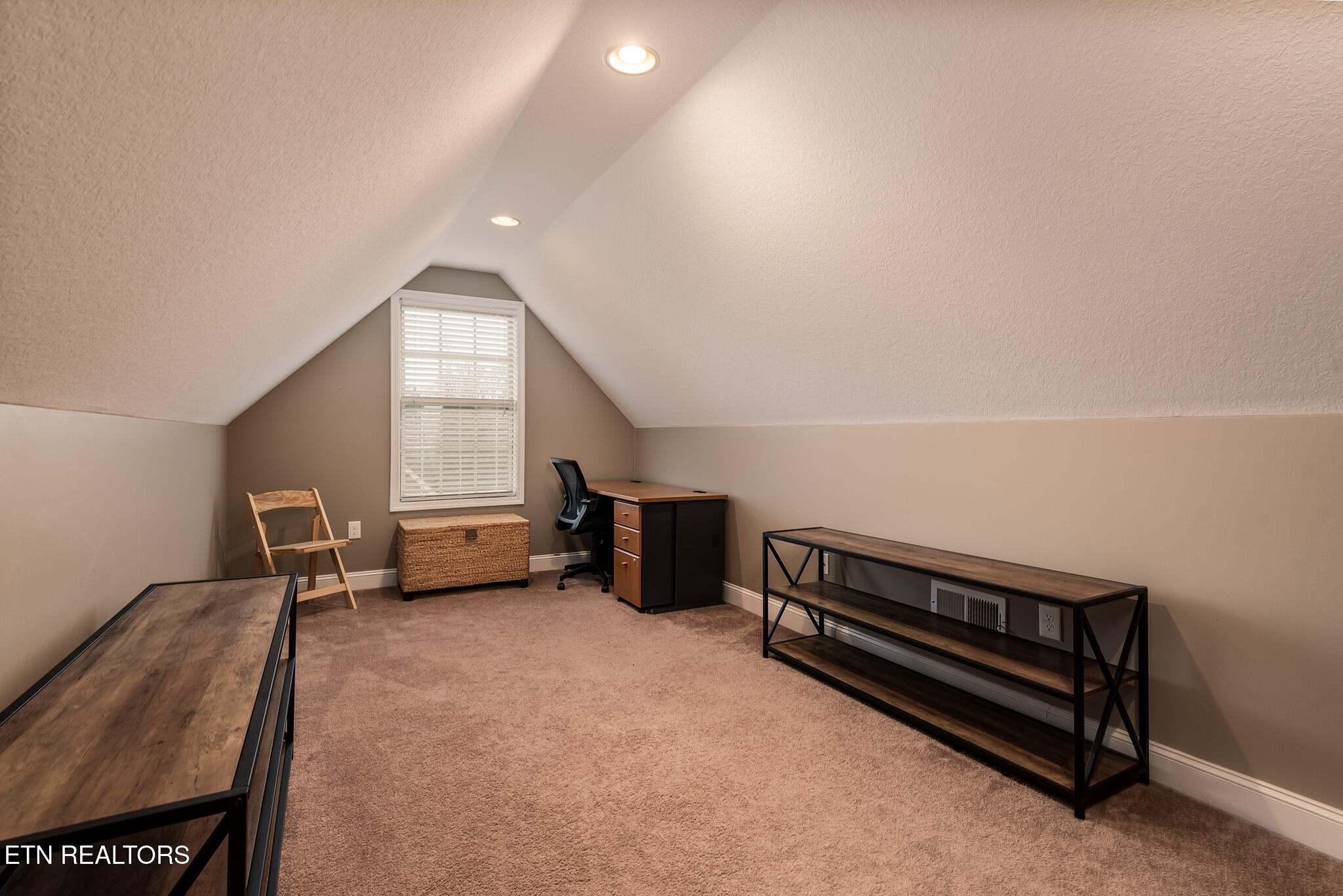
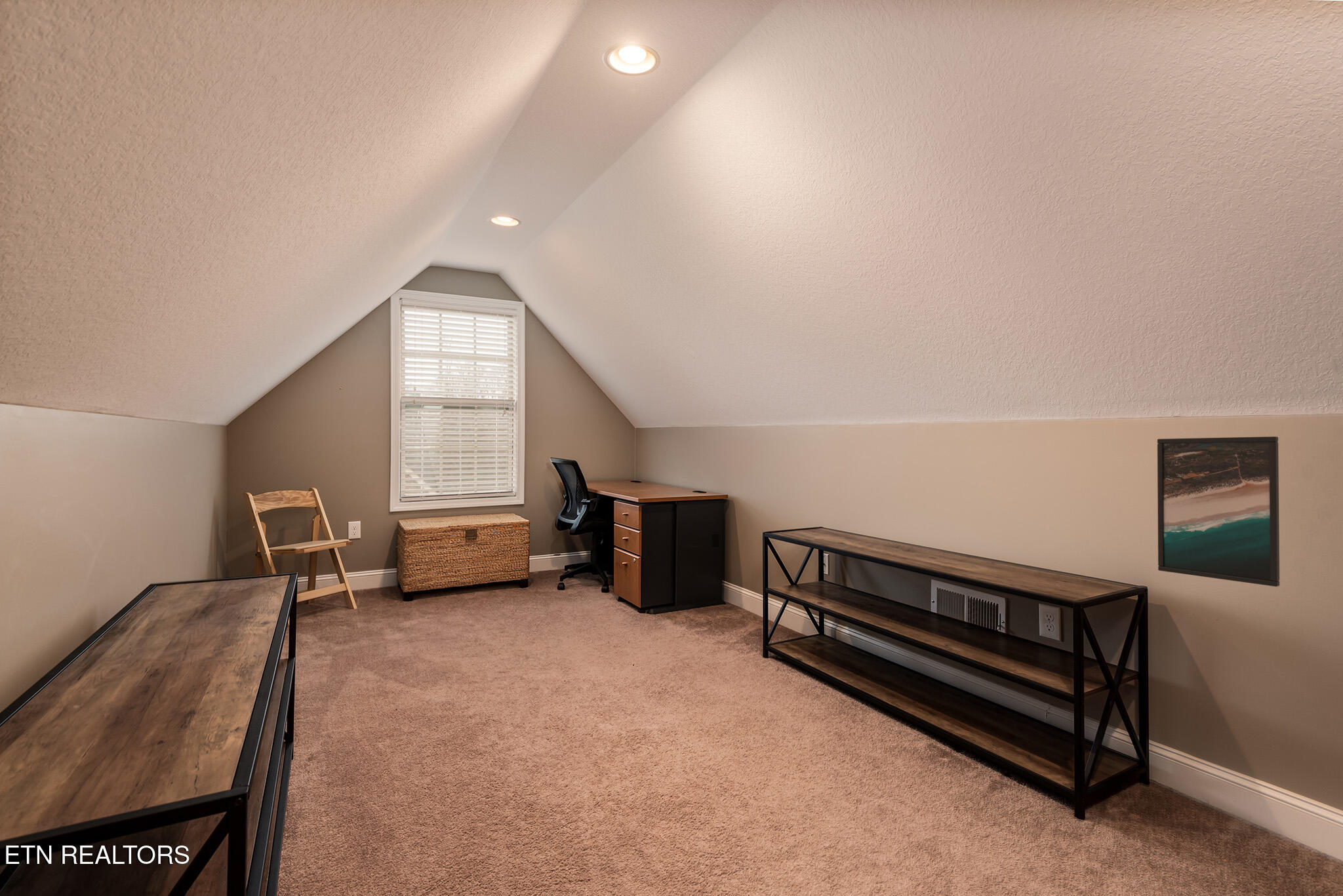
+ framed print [1157,436,1280,587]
